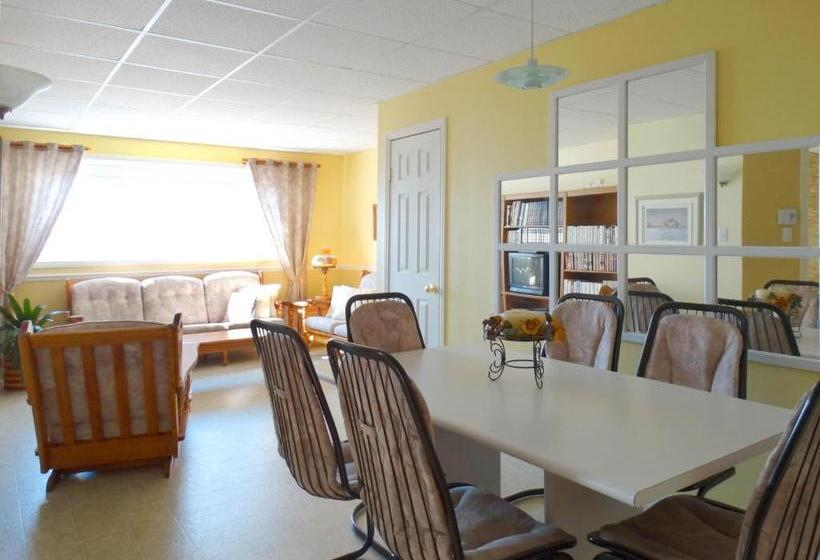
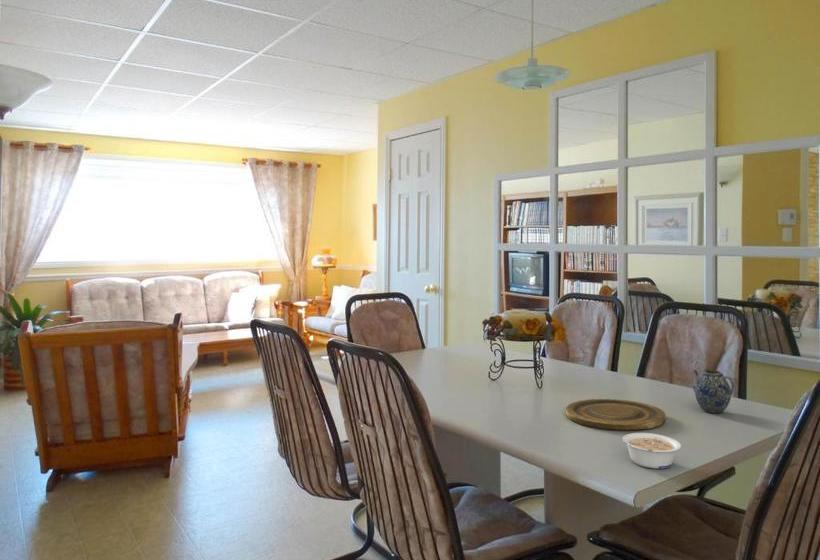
+ plate [564,398,667,431]
+ teapot [691,368,735,414]
+ legume [622,432,682,470]
